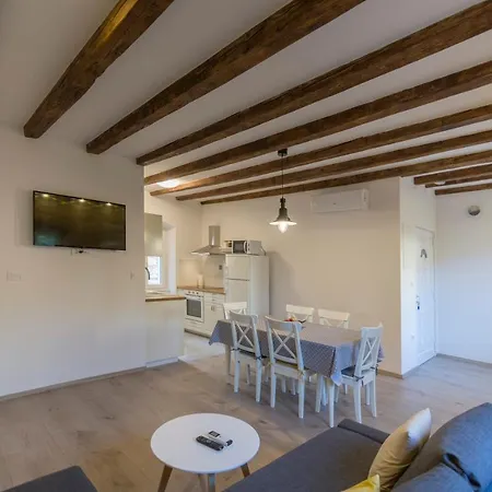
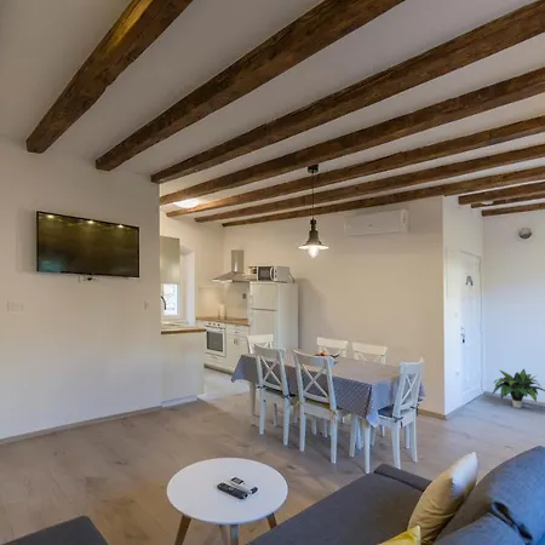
+ potted plant [492,367,545,409]
